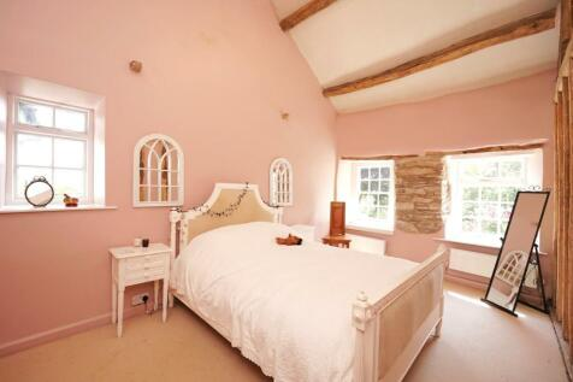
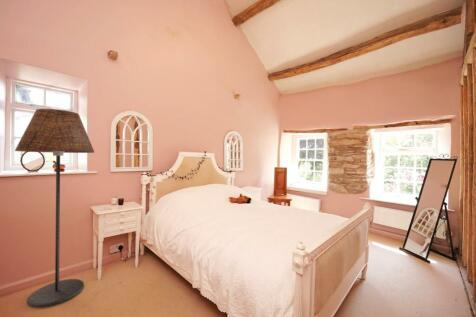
+ floor lamp [14,108,96,308]
